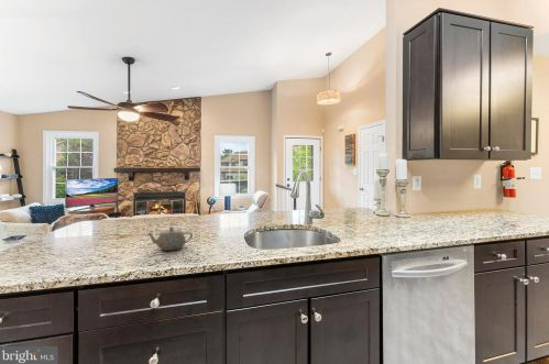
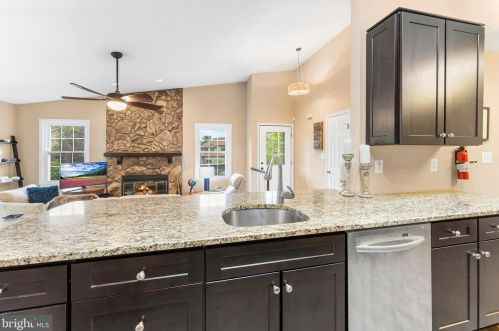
- teapot [145,227,194,252]
